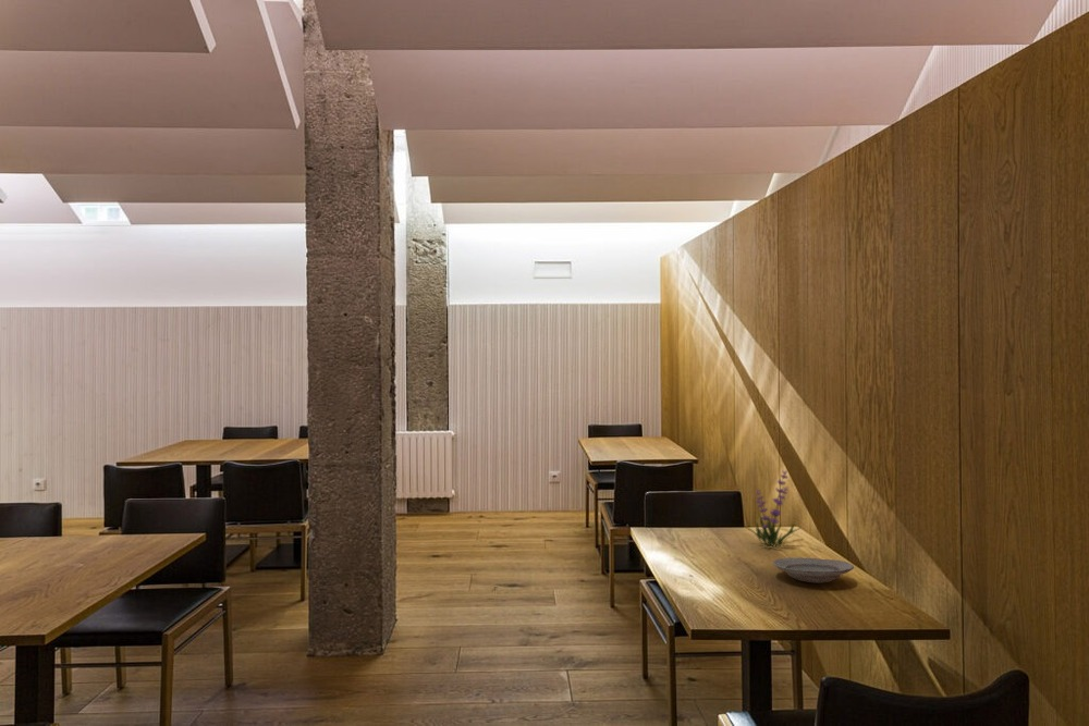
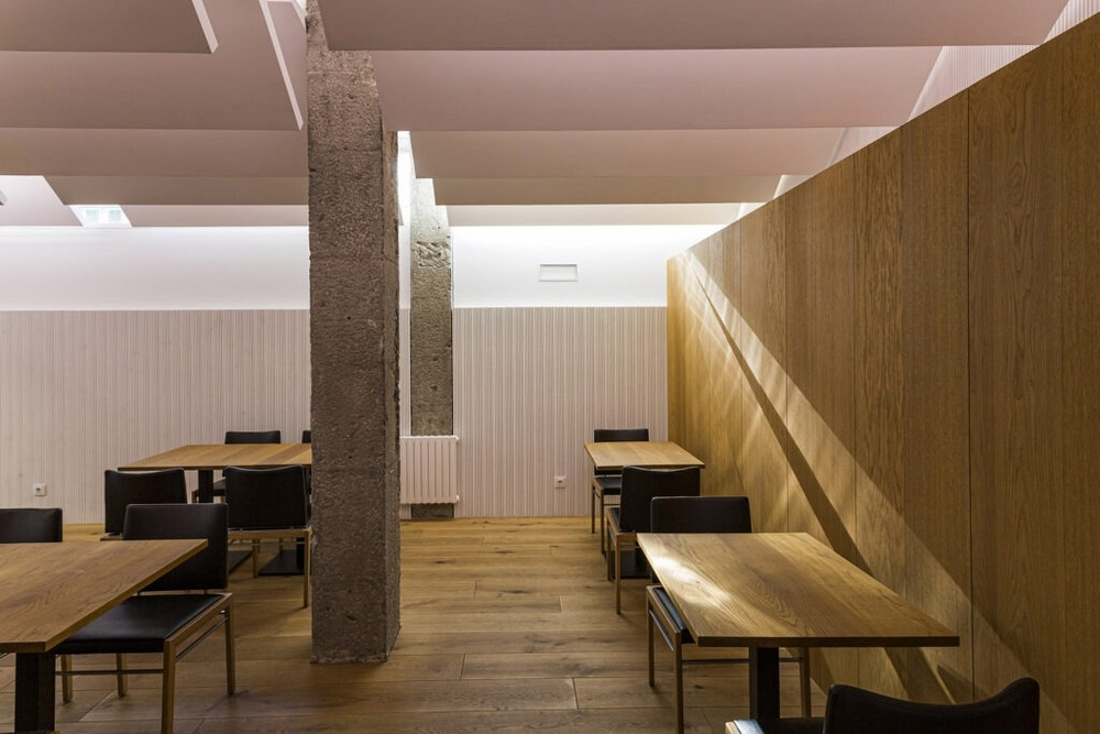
- plant [744,469,803,549]
- plate [772,556,855,585]
